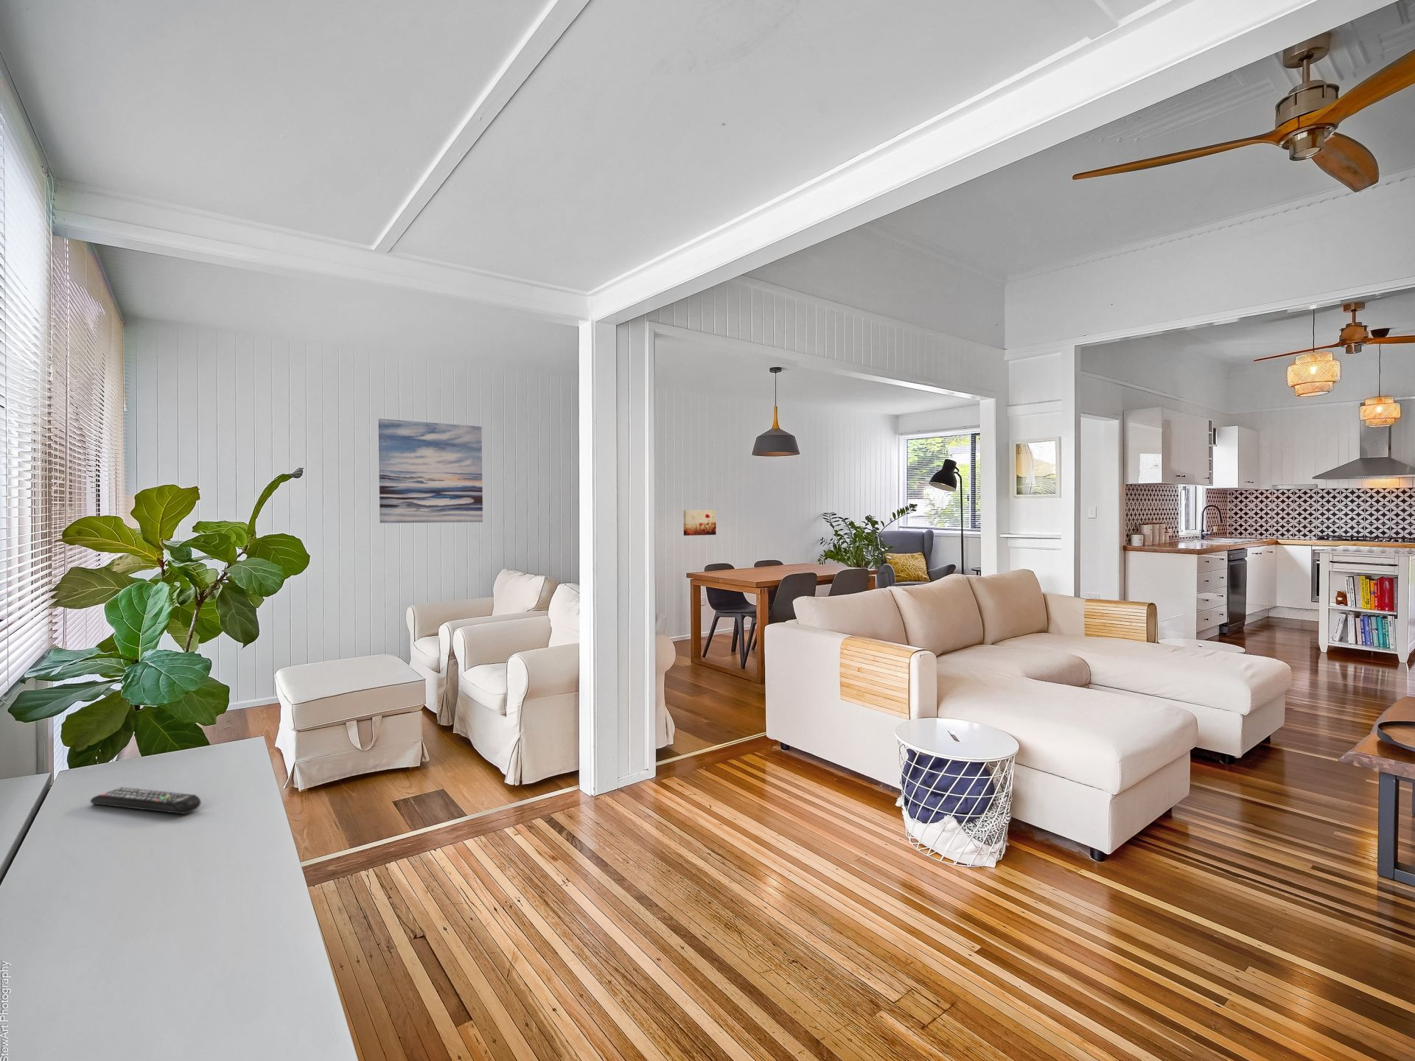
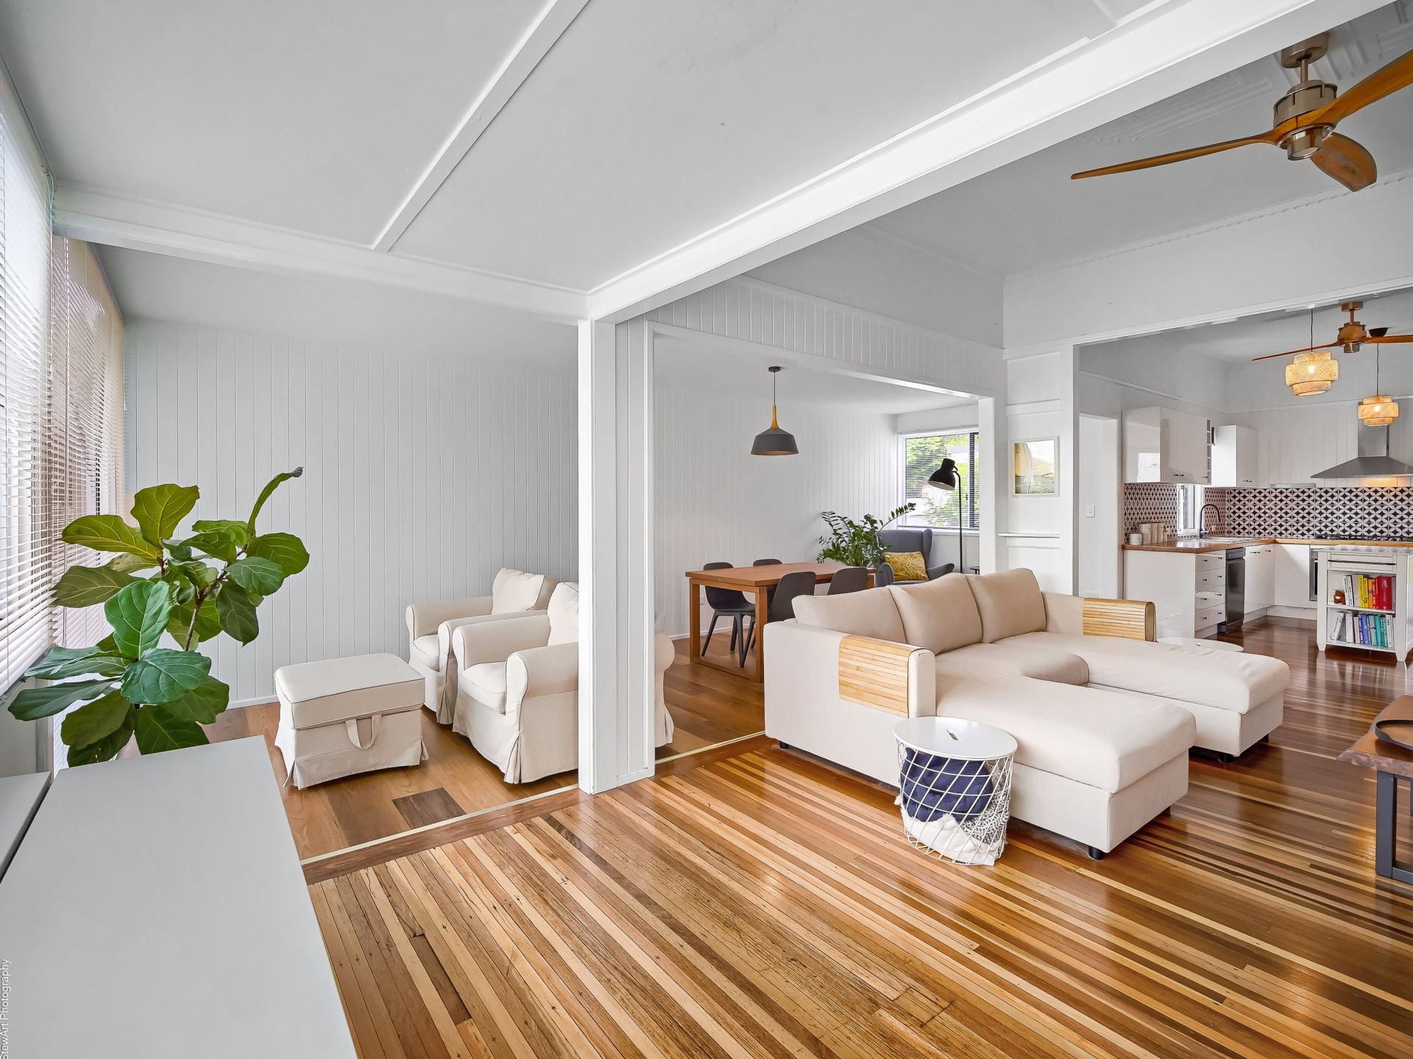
- wall art [378,418,484,524]
- remote control [90,786,202,815]
- wall art [683,509,718,536]
